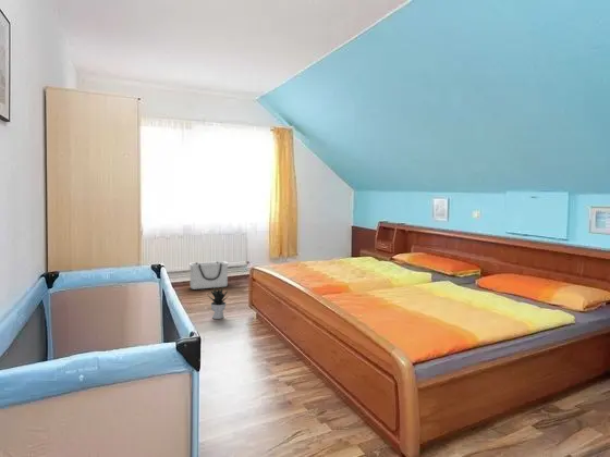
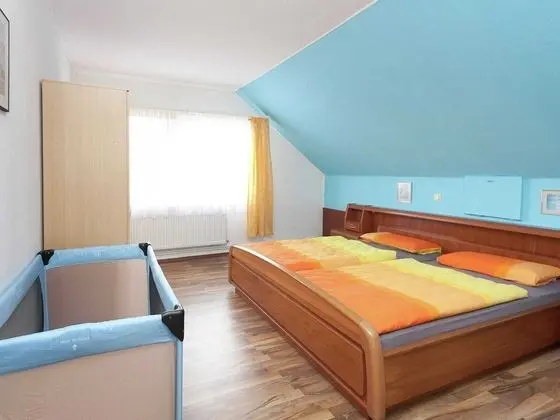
- potted plant [208,287,230,320]
- storage bin [188,260,230,291]
